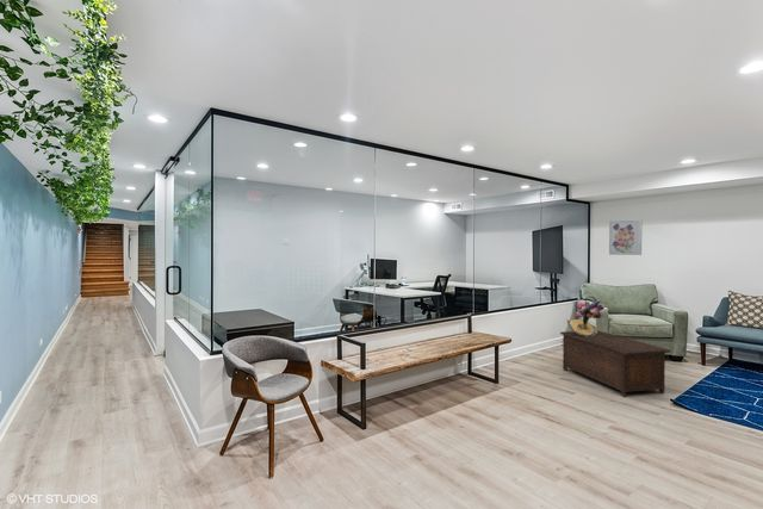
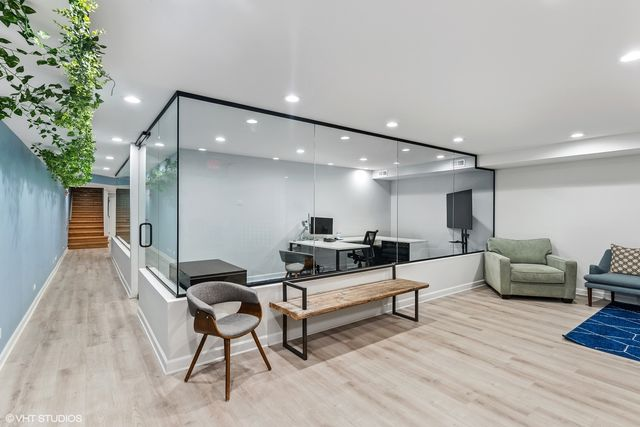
- cabinet [559,329,671,398]
- wall art [608,218,643,256]
- bouquet [565,299,606,337]
